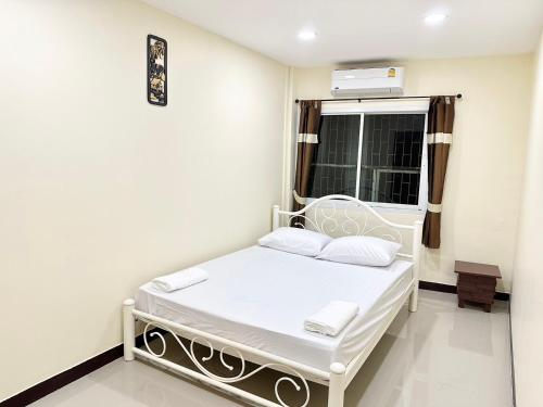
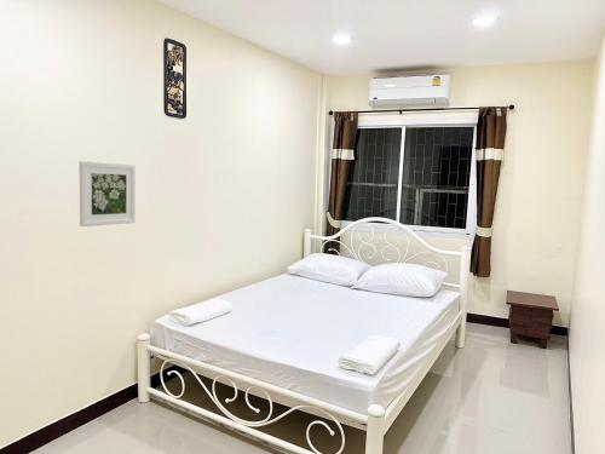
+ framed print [77,160,137,228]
